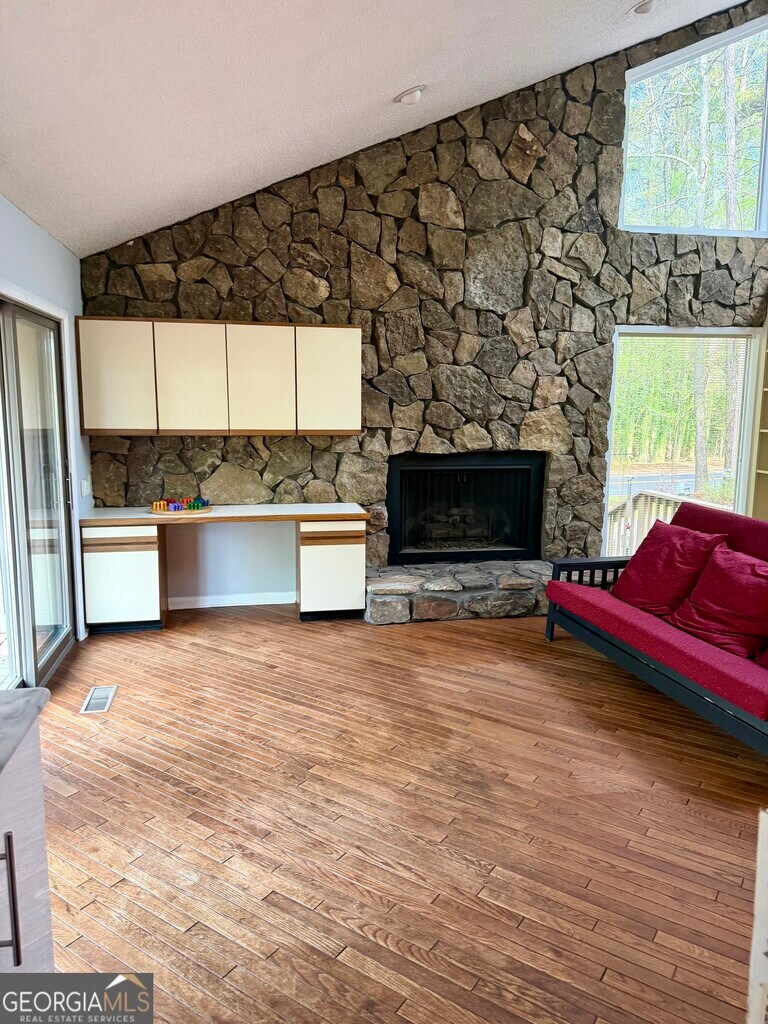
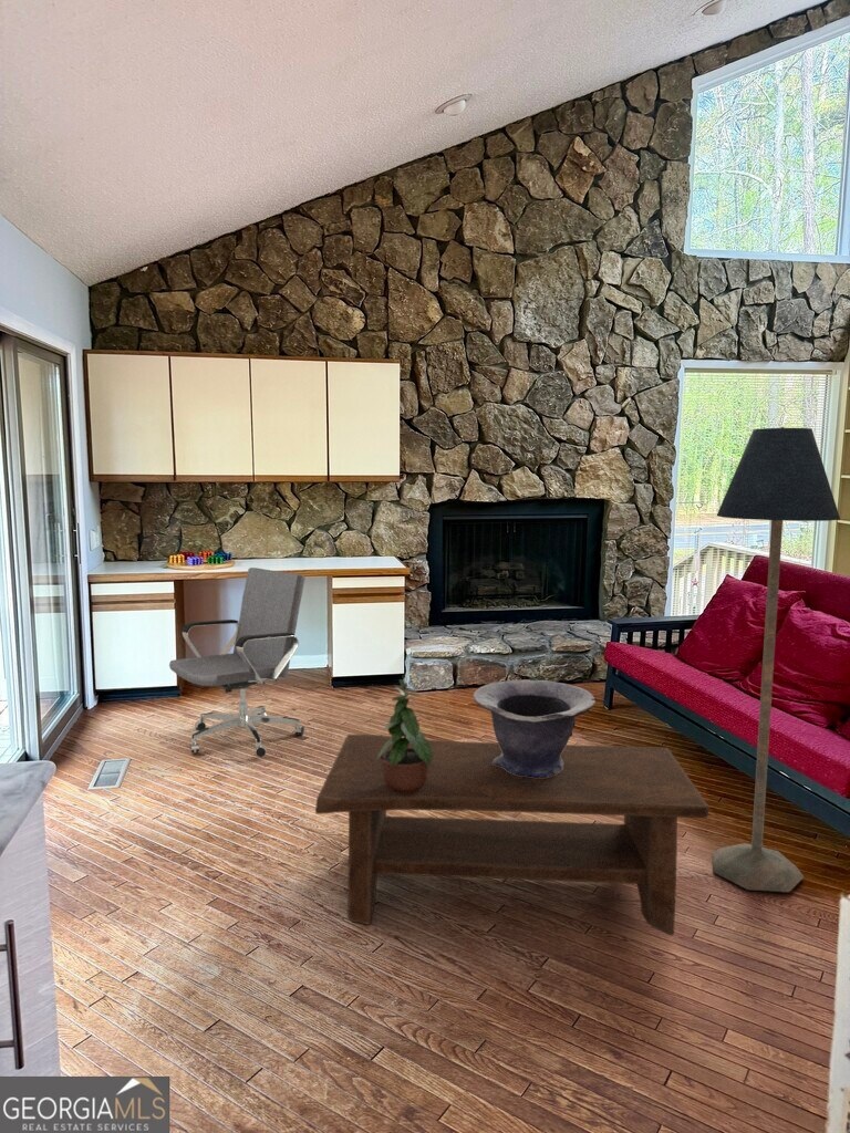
+ decorative bowl [473,678,597,778]
+ coffee table [314,734,711,936]
+ office chair [168,566,305,758]
+ floor lamp [712,426,841,893]
+ potted plant [375,678,433,793]
